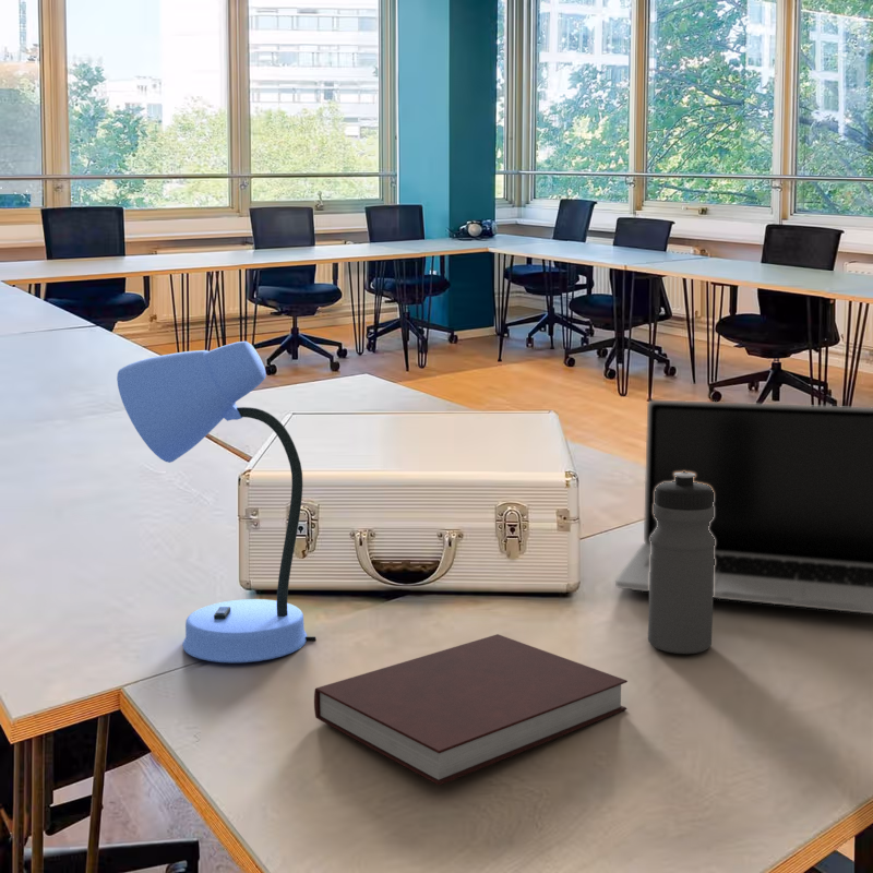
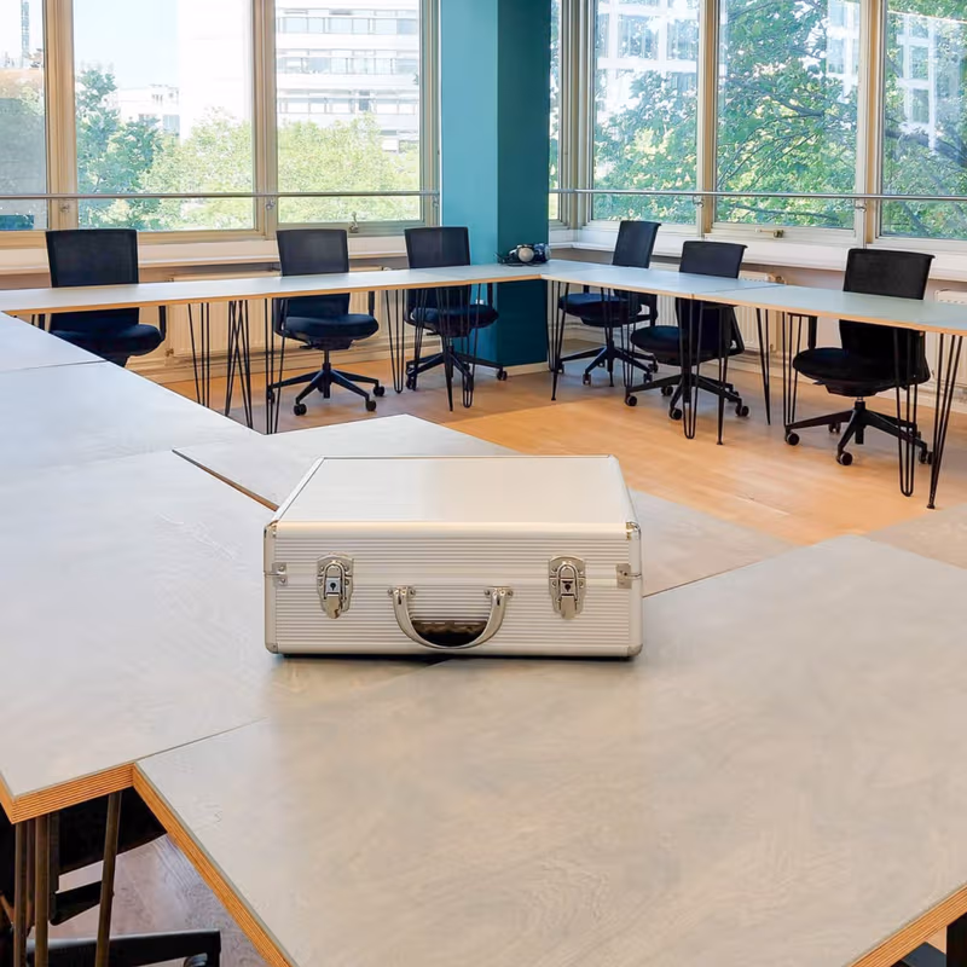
- water bottle [647,471,715,655]
- desk lamp [116,340,316,663]
- notebook [313,633,629,787]
- laptop [614,398,873,615]
